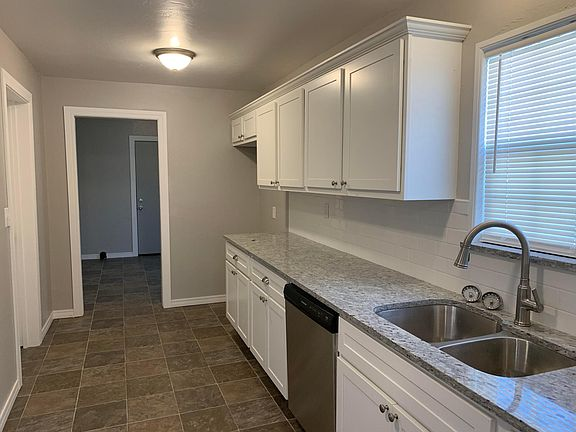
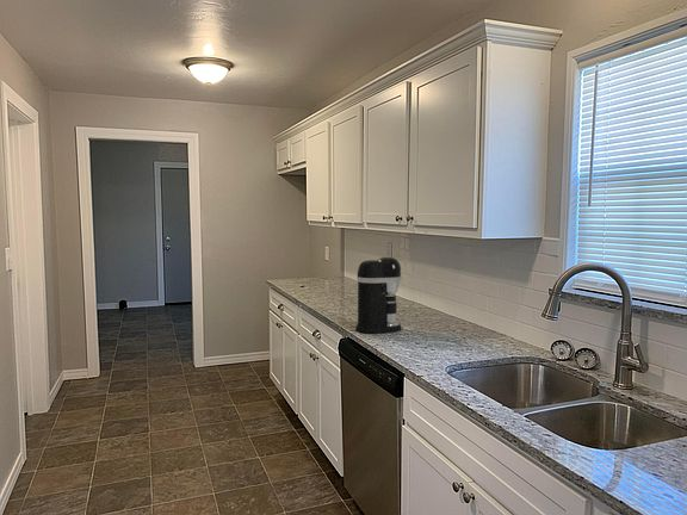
+ coffee maker [354,255,402,334]
